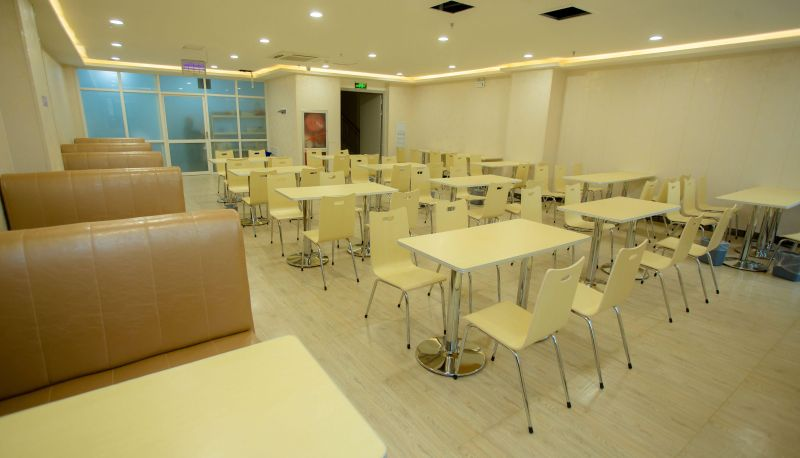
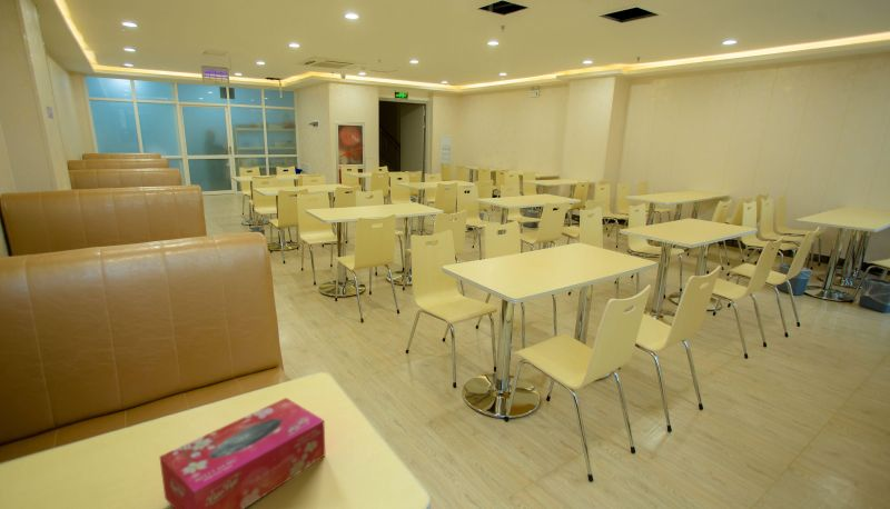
+ tissue box [158,397,326,509]
